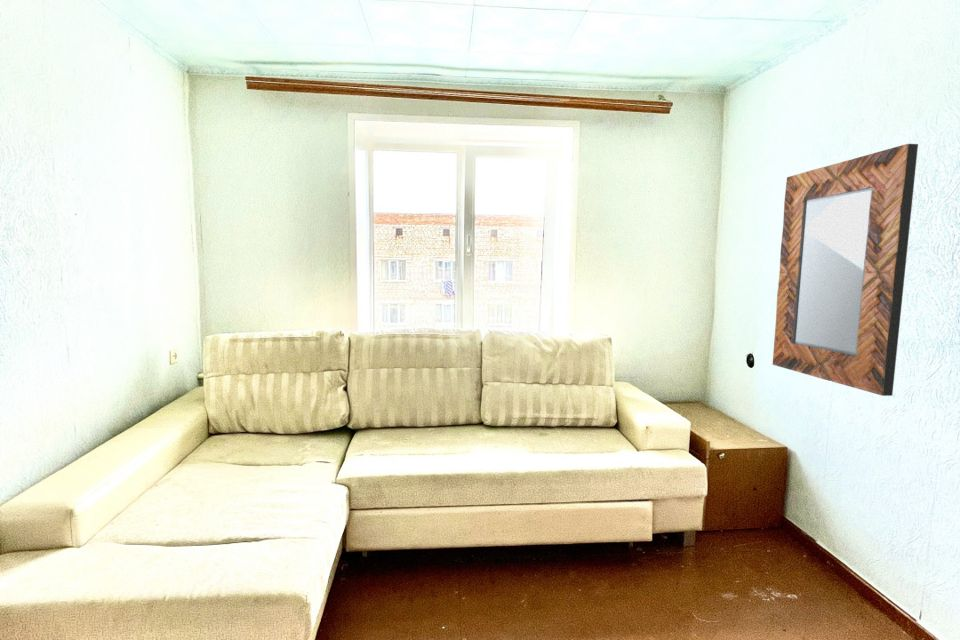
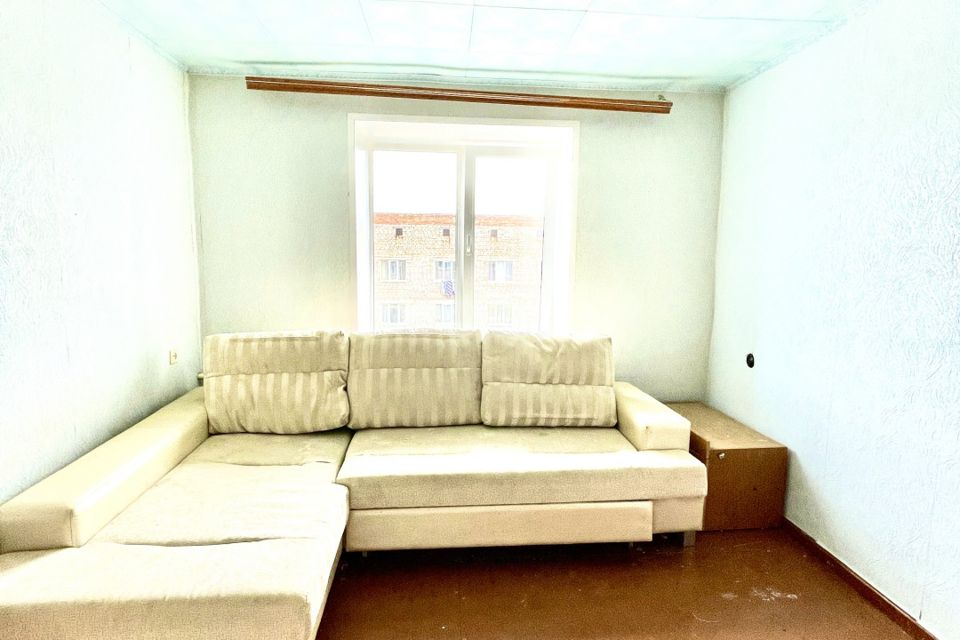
- home mirror [772,143,919,397]
